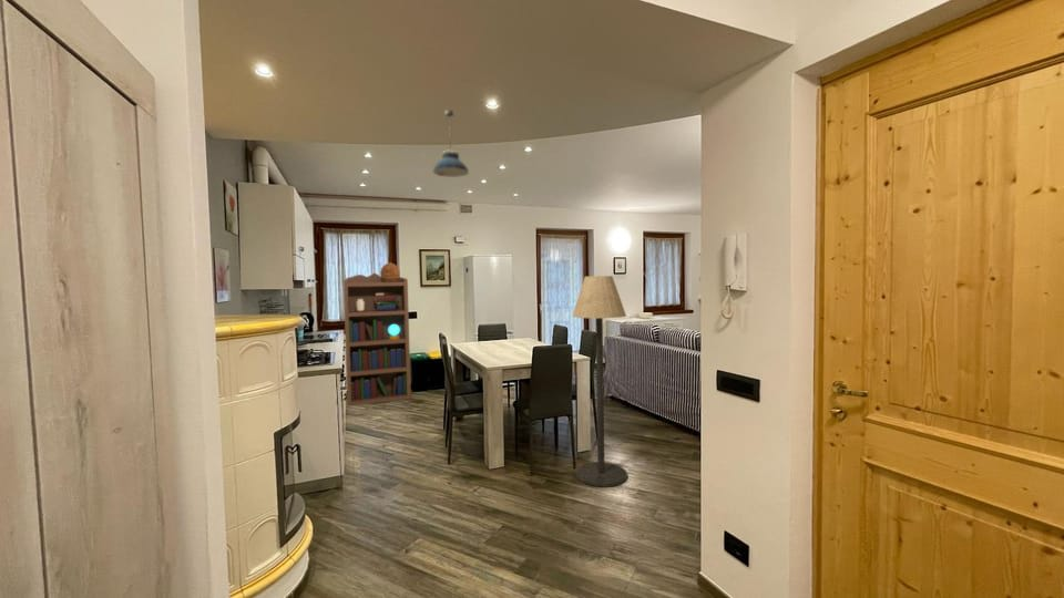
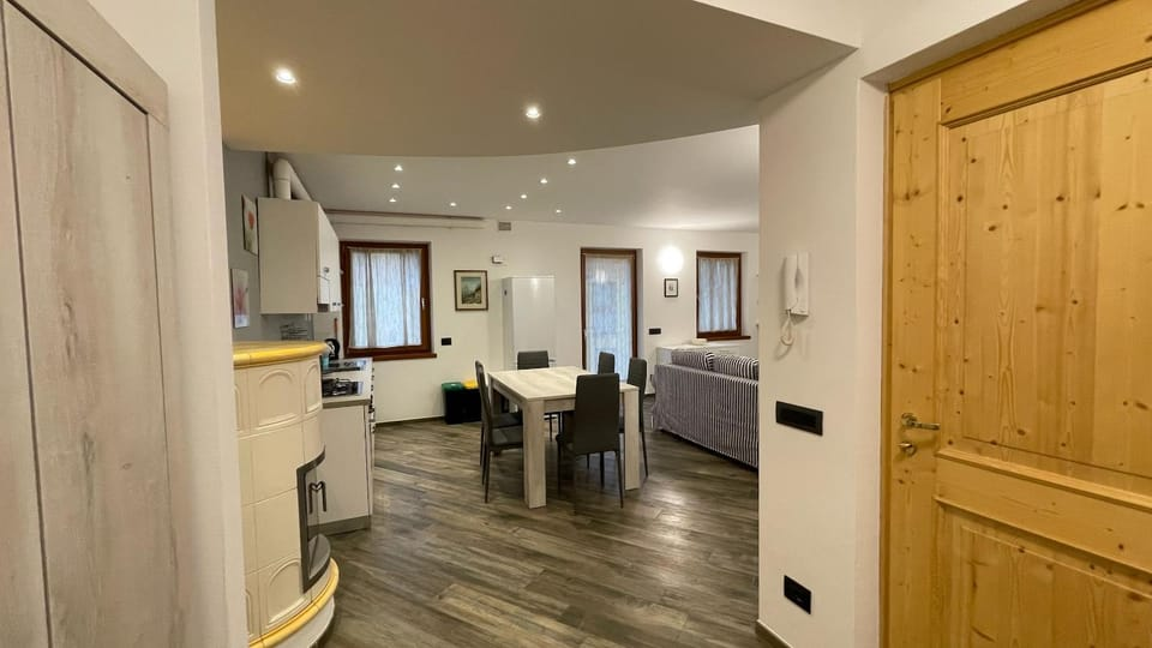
- floor lamp [571,275,628,488]
- bookshelf [342,272,412,408]
- pendant light [432,109,470,178]
- vessel [379,261,401,282]
